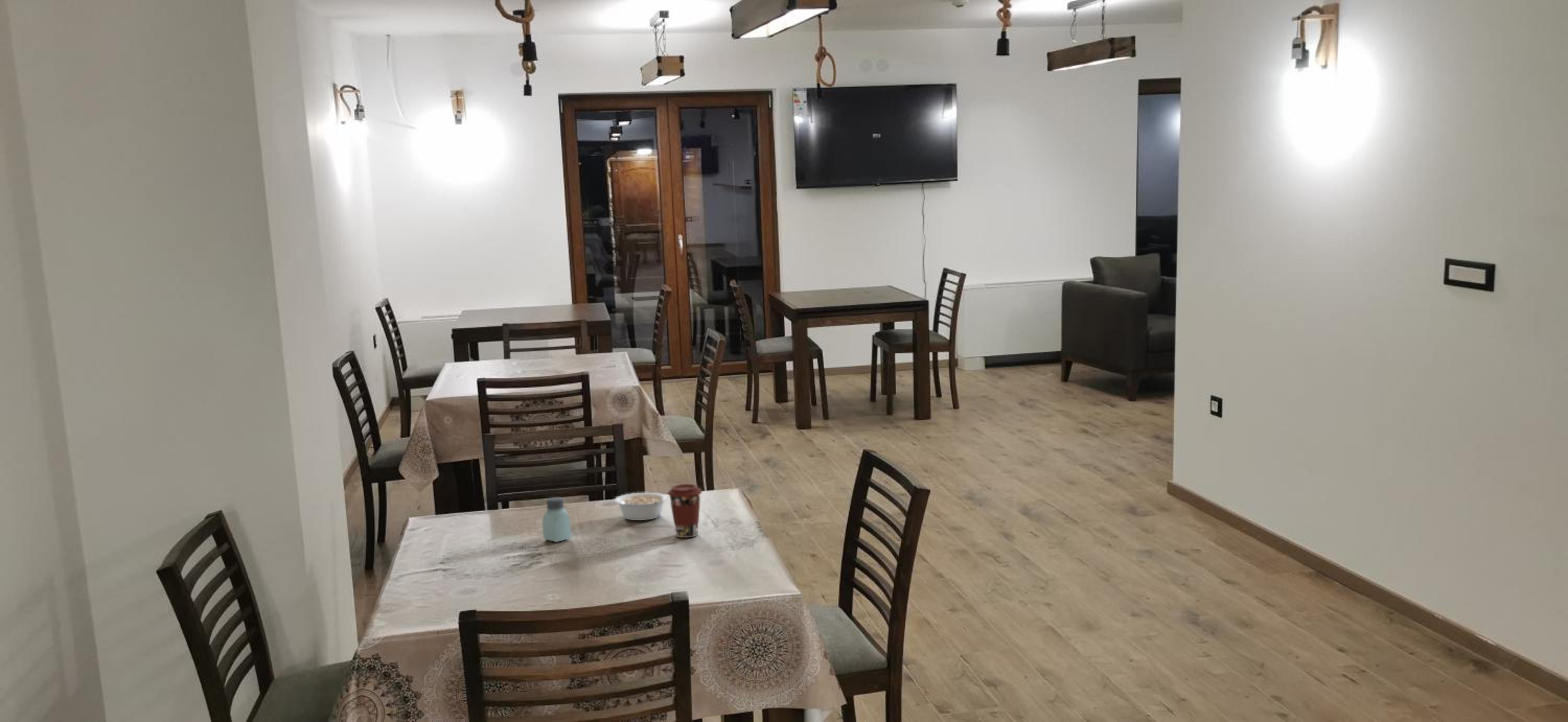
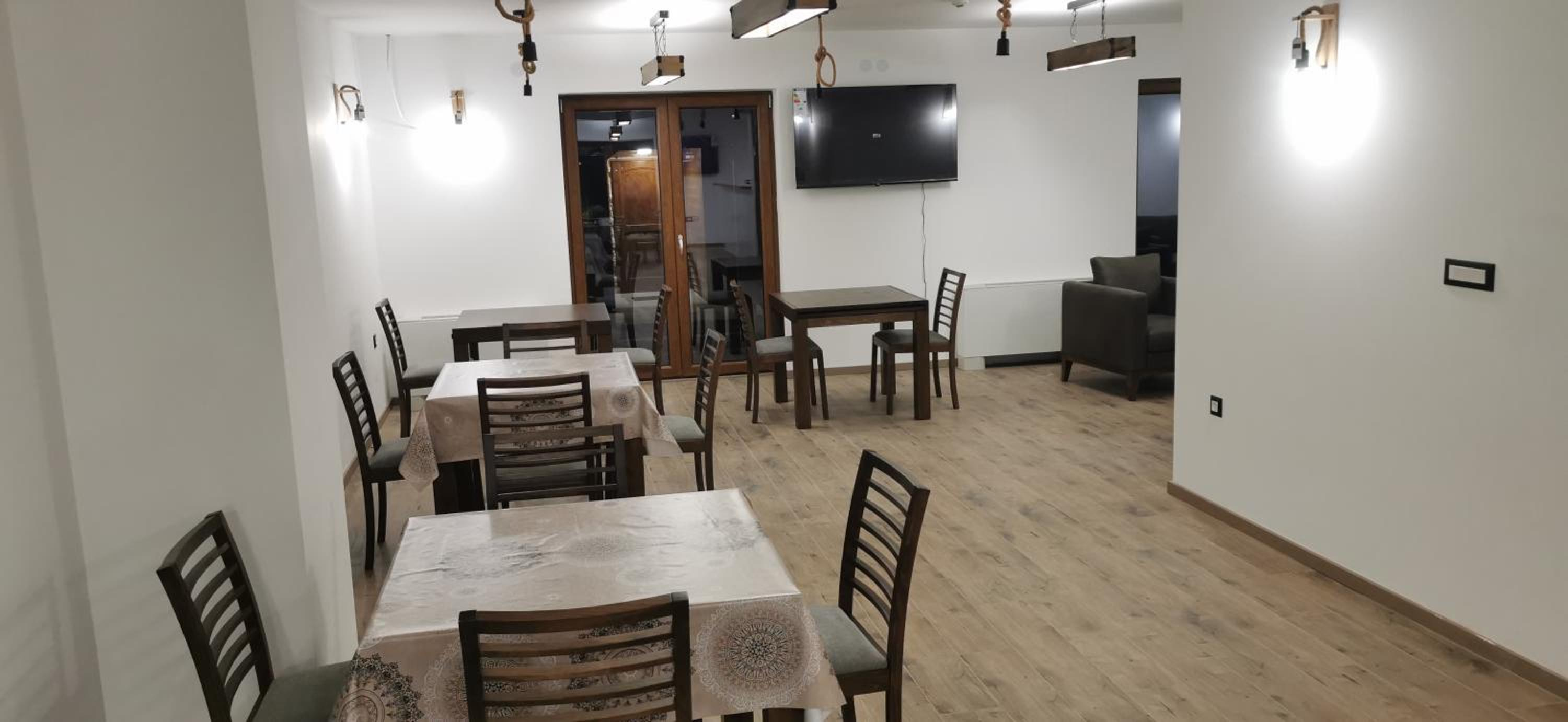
- legume [614,492,668,521]
- saltshaker [541,497,572,543]
- coffee cup [667,483,702,538]
